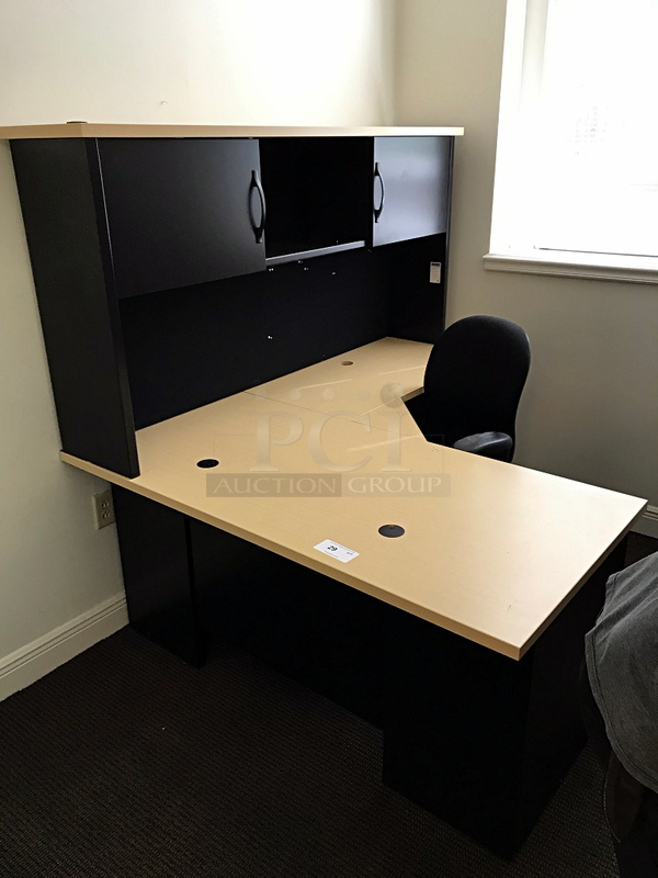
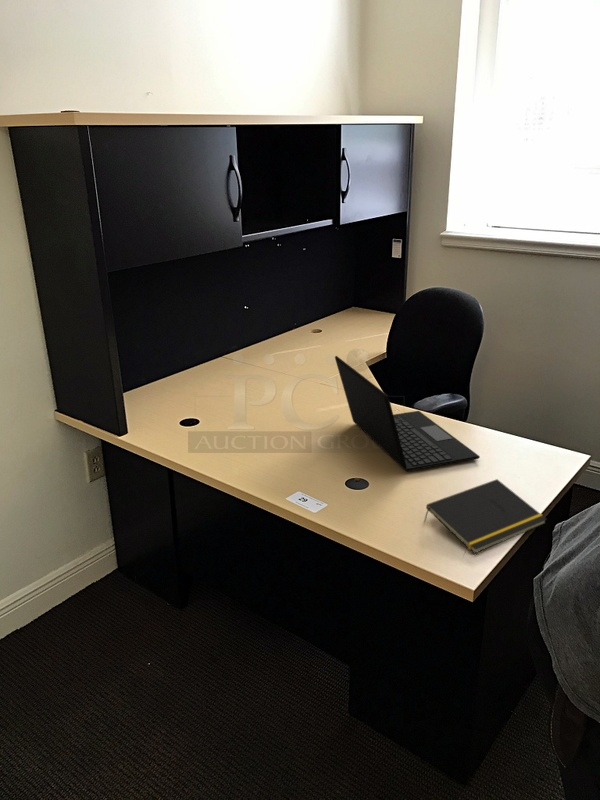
+ laptop [334,355,481,472]
+ notepad [423,478,548,555]
